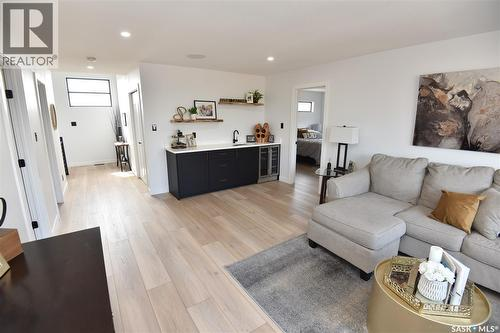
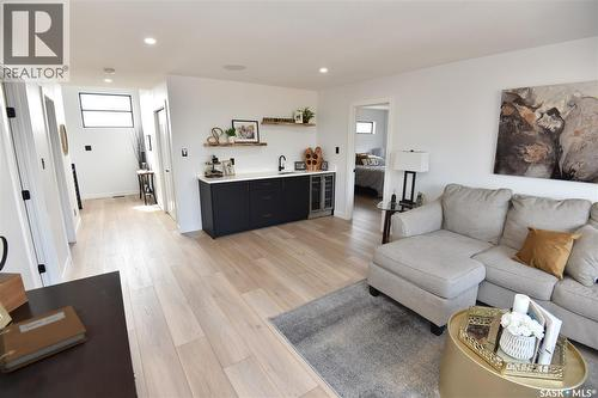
+ notebook [0,305,89,374]
